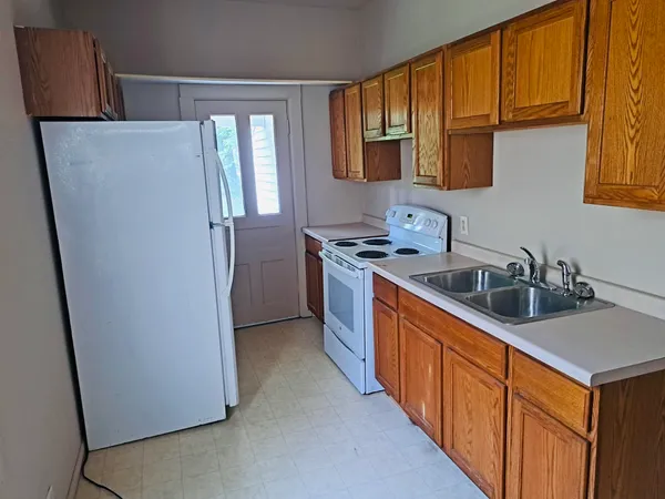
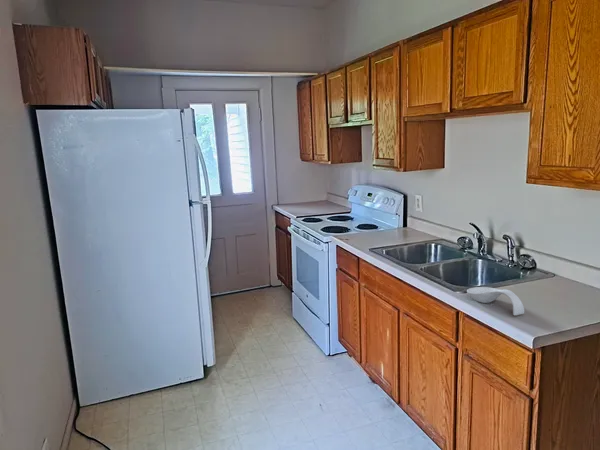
+ spoon rest [466,286,525,316]
